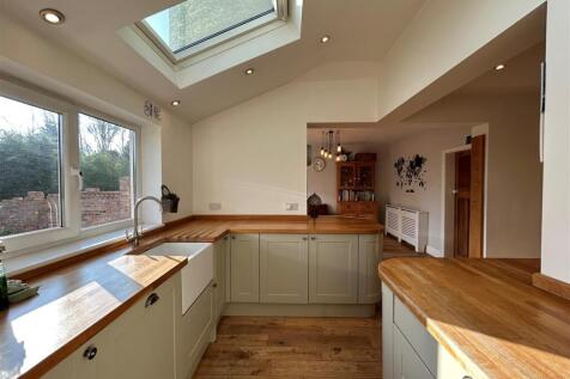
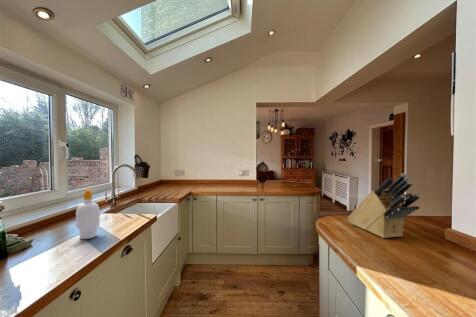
+ knife block [347,172,422,239]
+ soap bottle [75,188,101,240]
